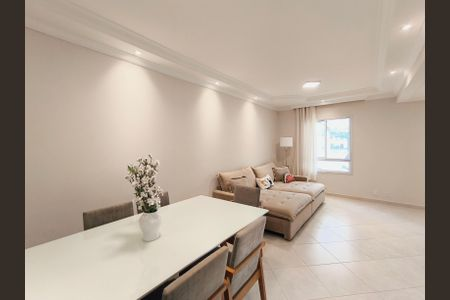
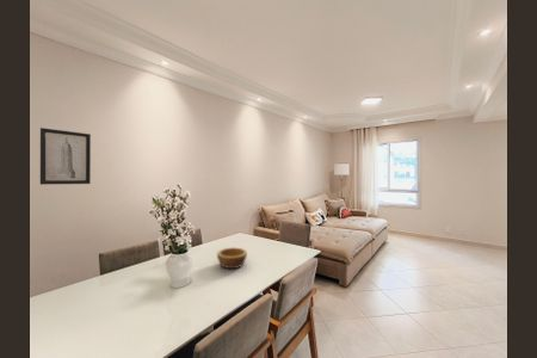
+ bowl [216,246,248,270]
+ wall art [39,126,92,186]
